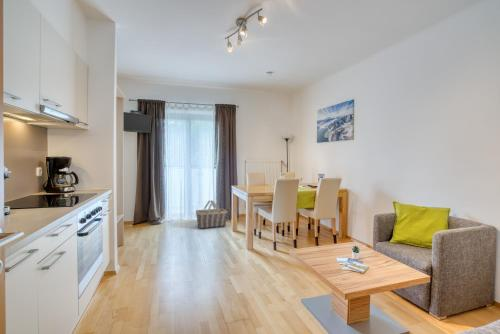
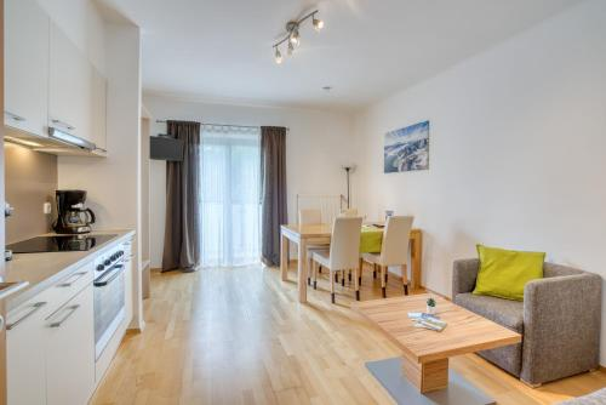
- basket [195,199,228,230]
